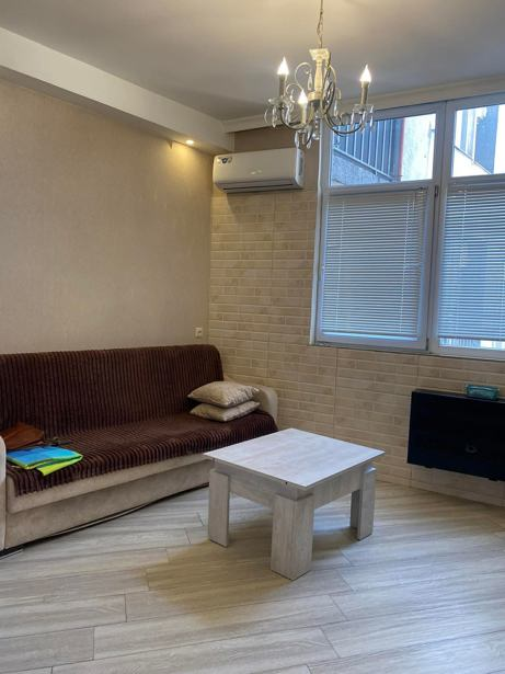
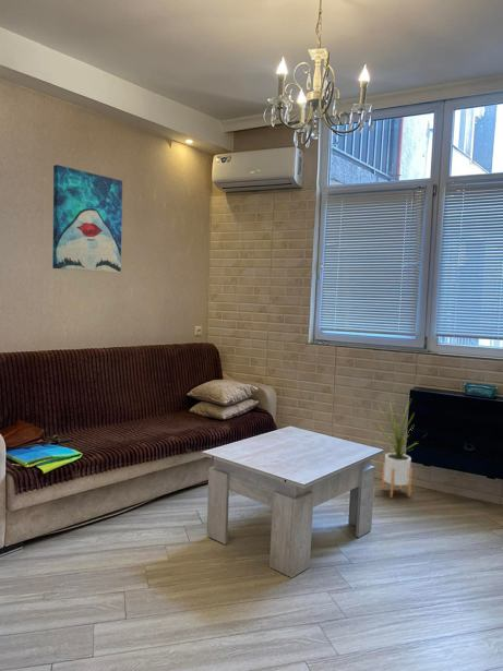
+ wall art [51,164,123,274]
+ house plant [373,394,428,499]
